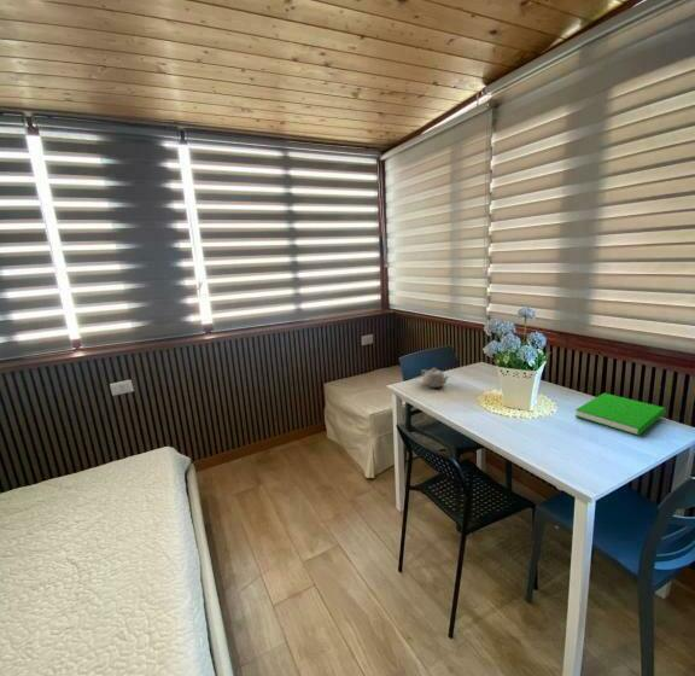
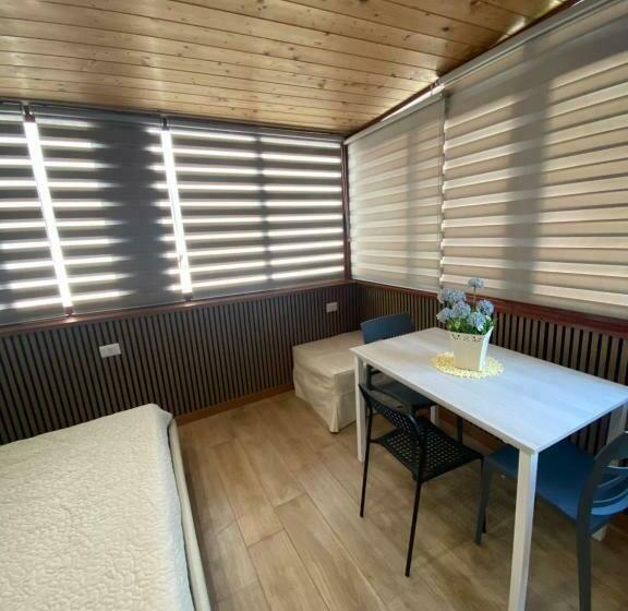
- book [574,392,667,437]
- teapot [420,367,450,389]
